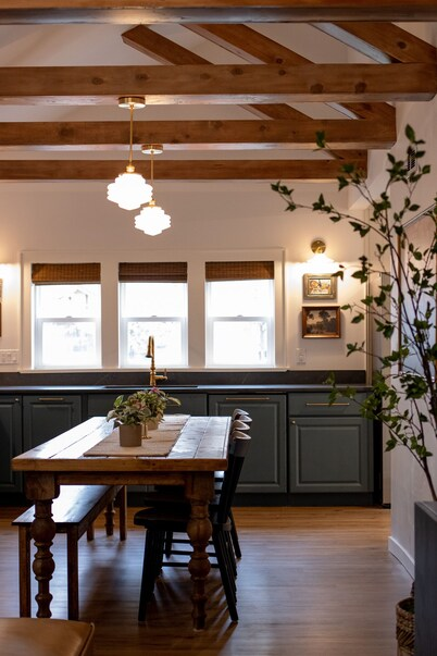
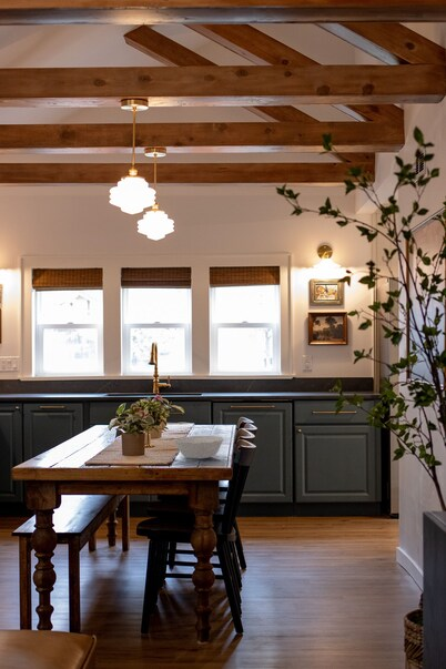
+ bowl [173,435,225,459]
